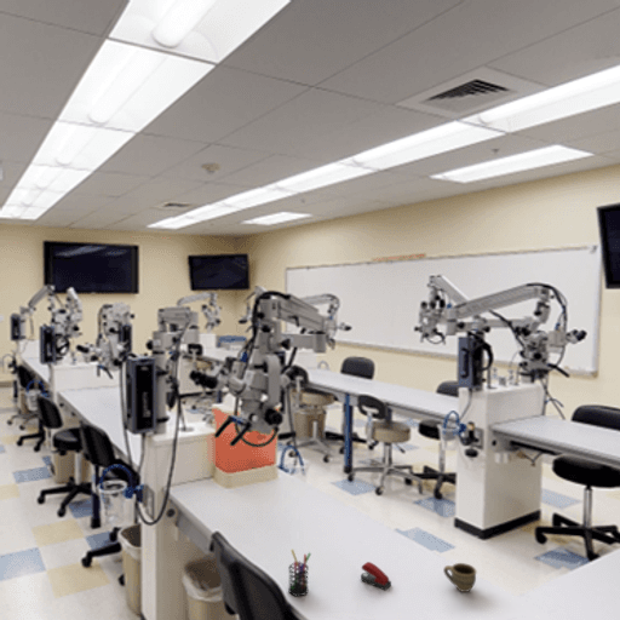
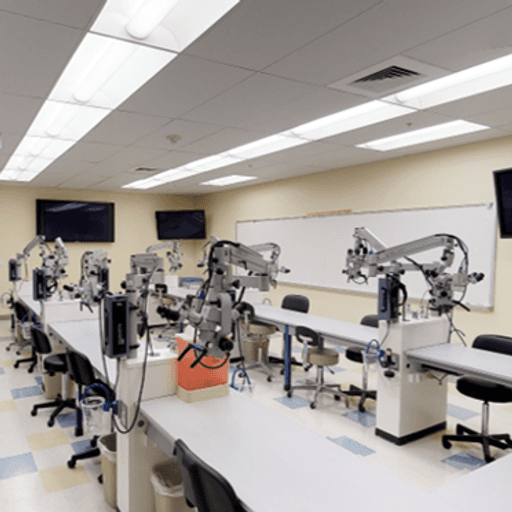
- cup [442,562,478,593]
- pen holder [287,549,312,597]
- stapler [360,561,392,591]
